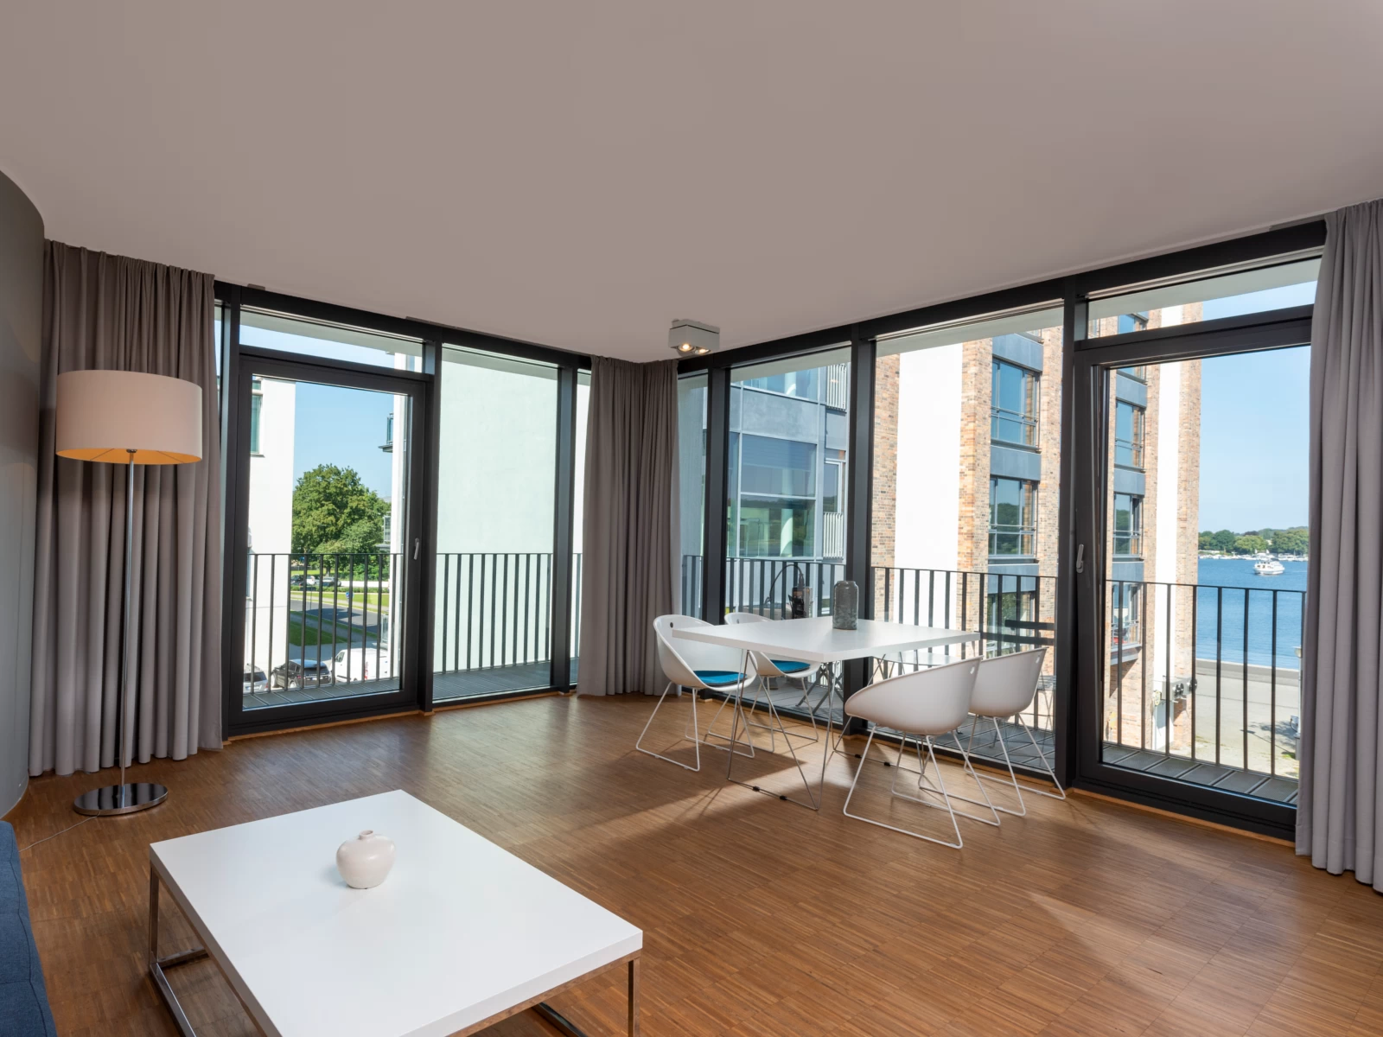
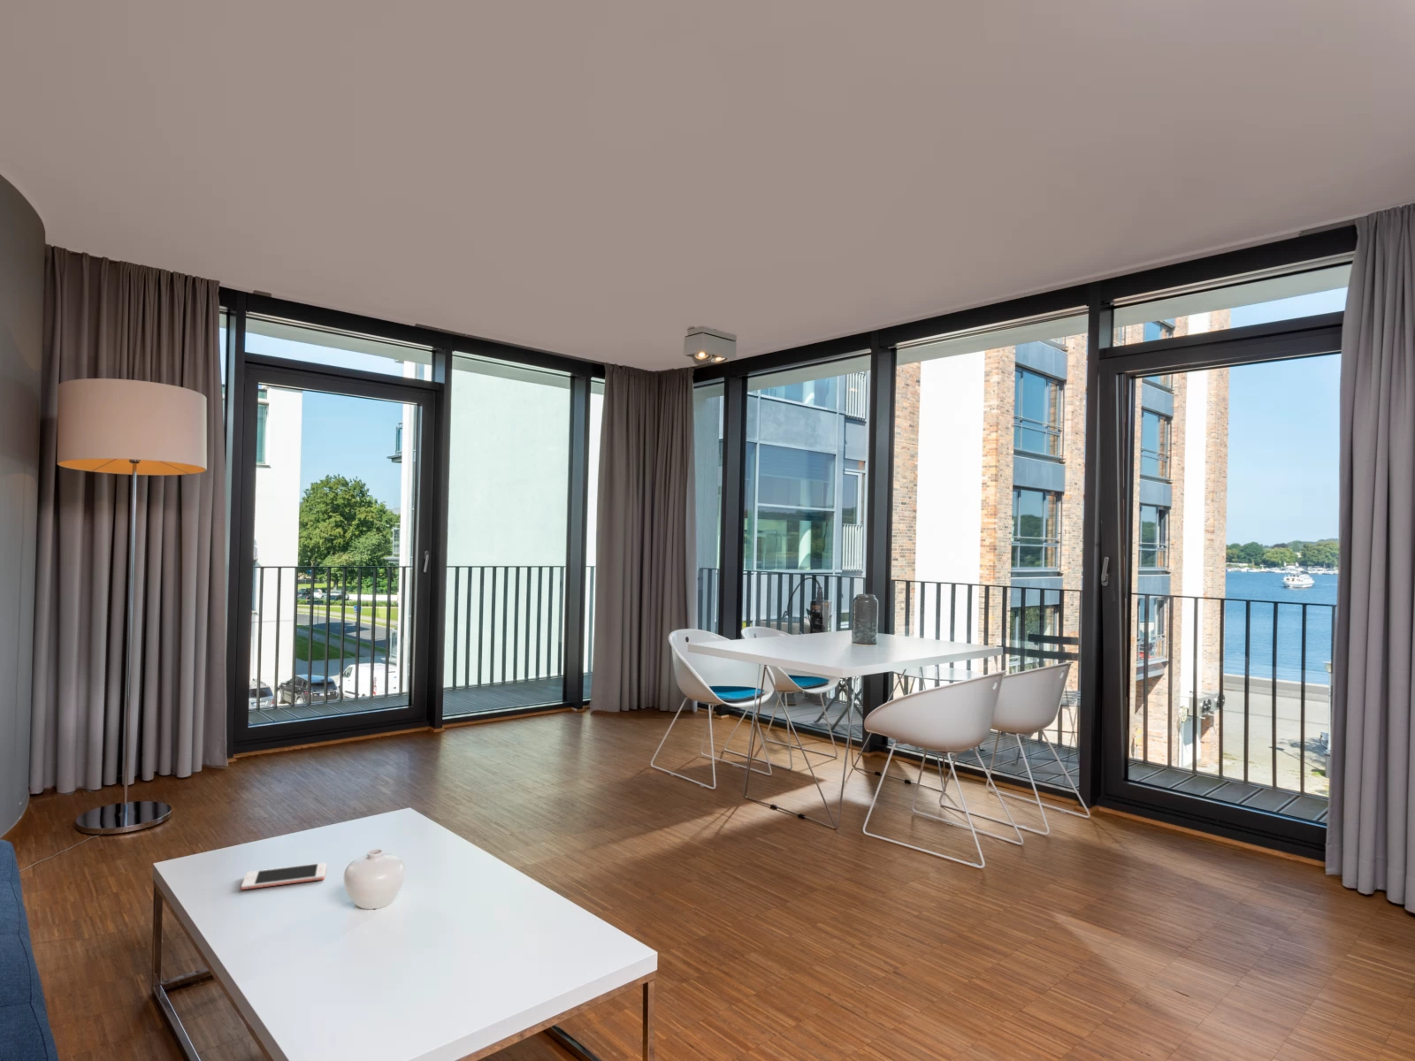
+ cell phone [241,863,328,890]
